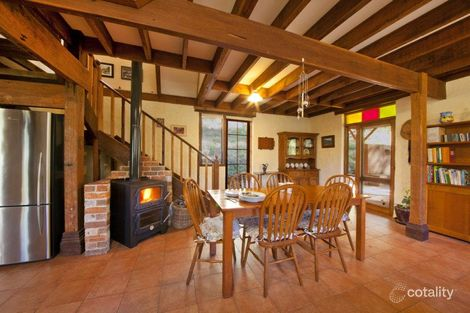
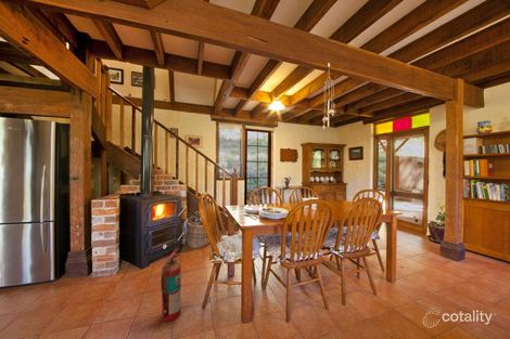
+ fire extinguisher [160,247,182,322]
